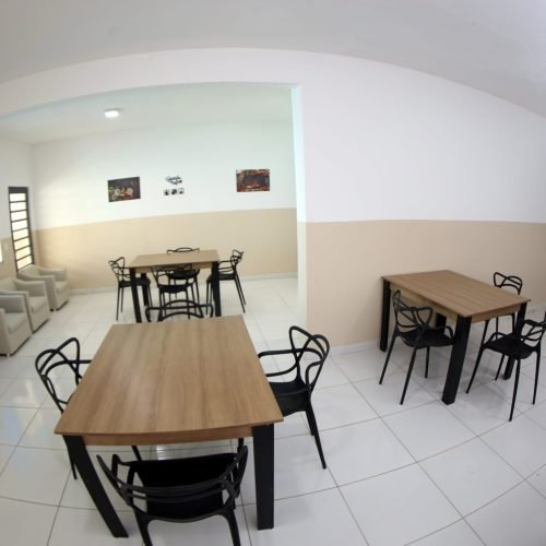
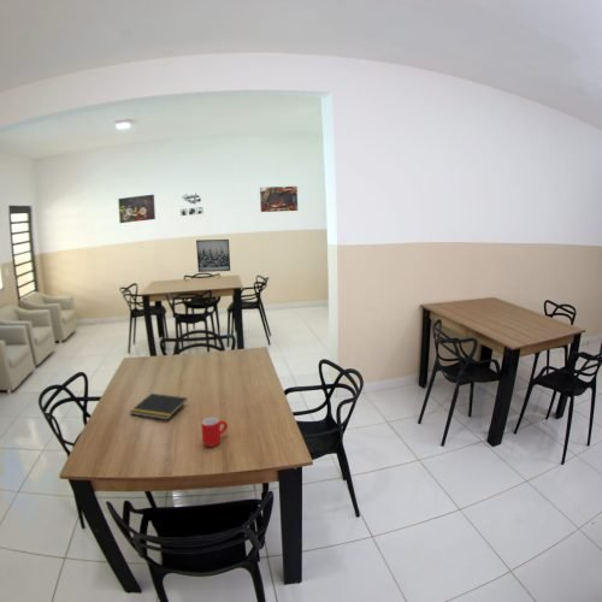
+ wall art [195,238,231,273]
+ notepad [129,393,189,420]
+ mug [200,417,229,448]
